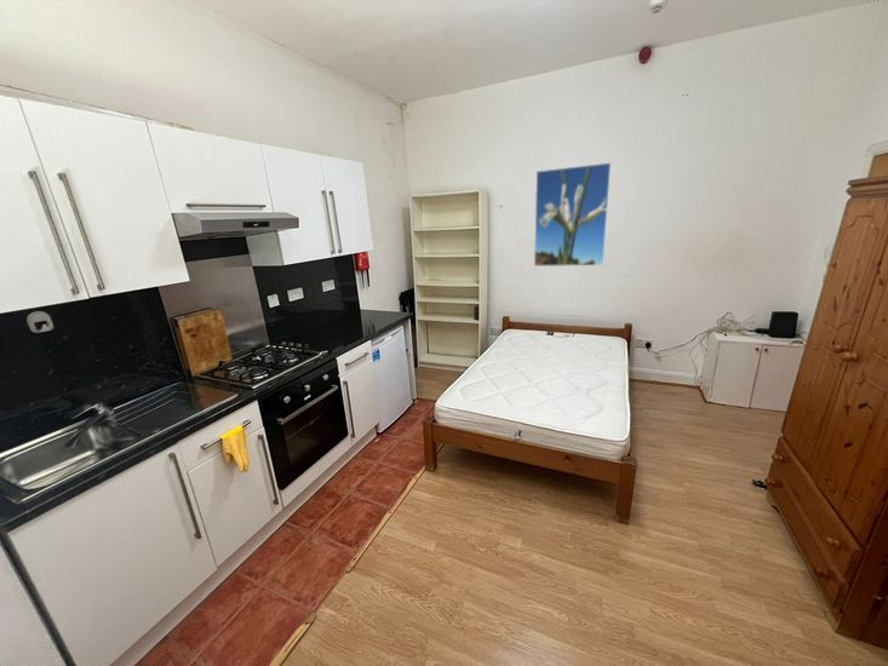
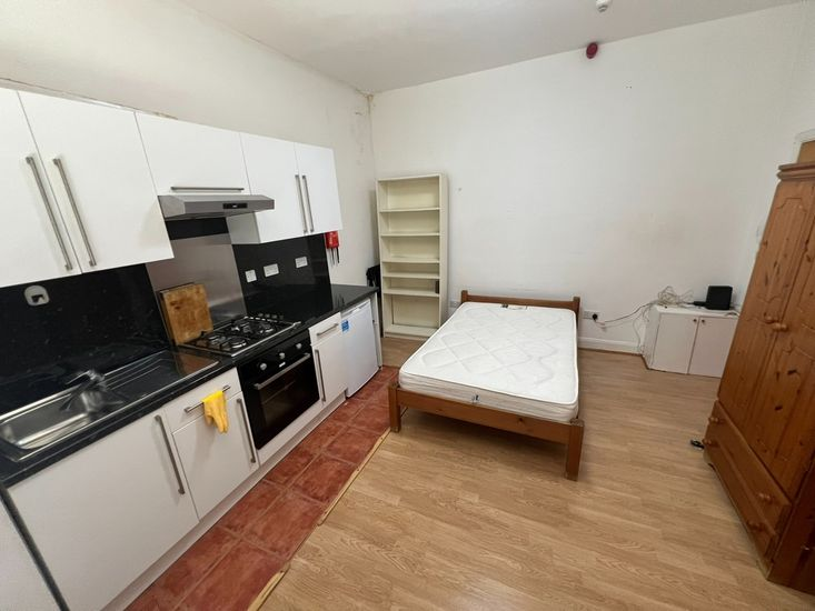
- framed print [533,161,612,268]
